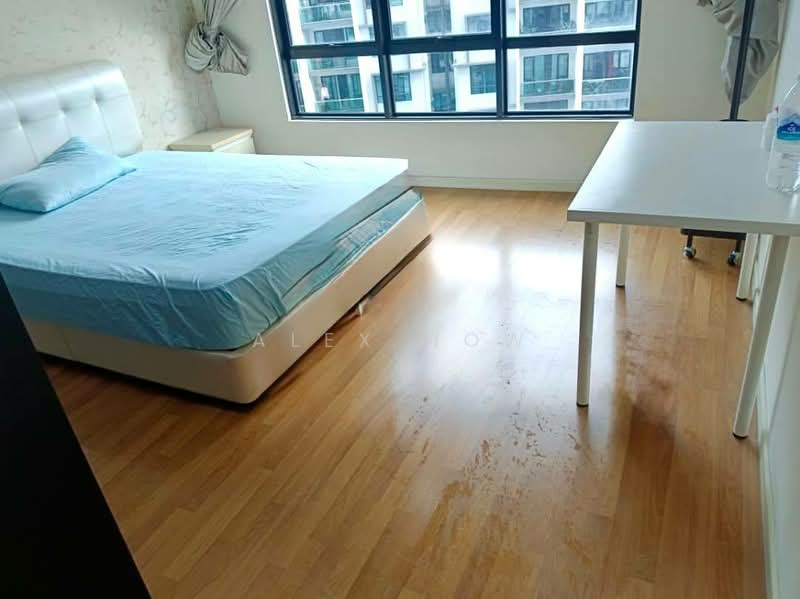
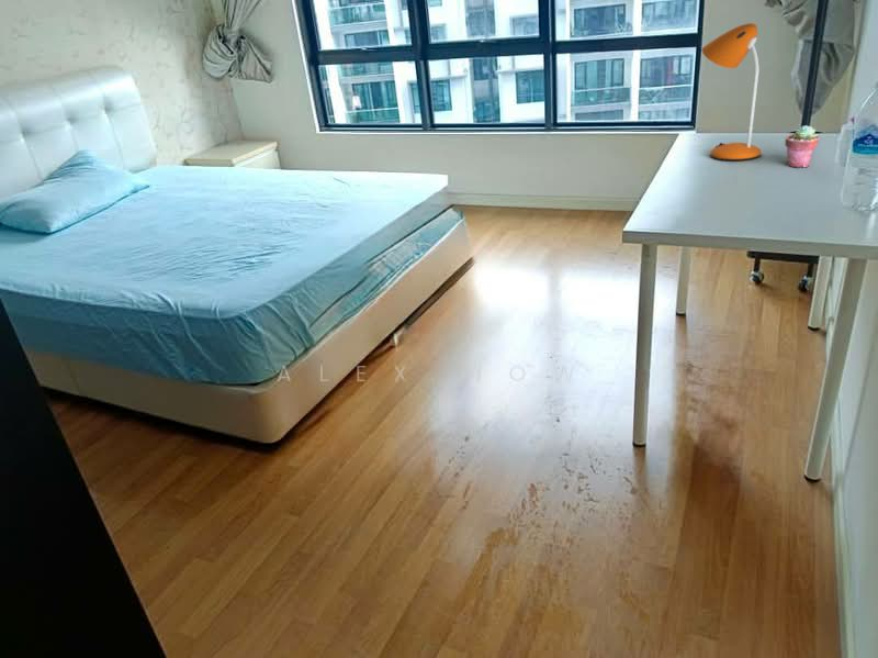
+ potted succulent [784,124,821,168]
+ desk lamp [701,22,762,161]
